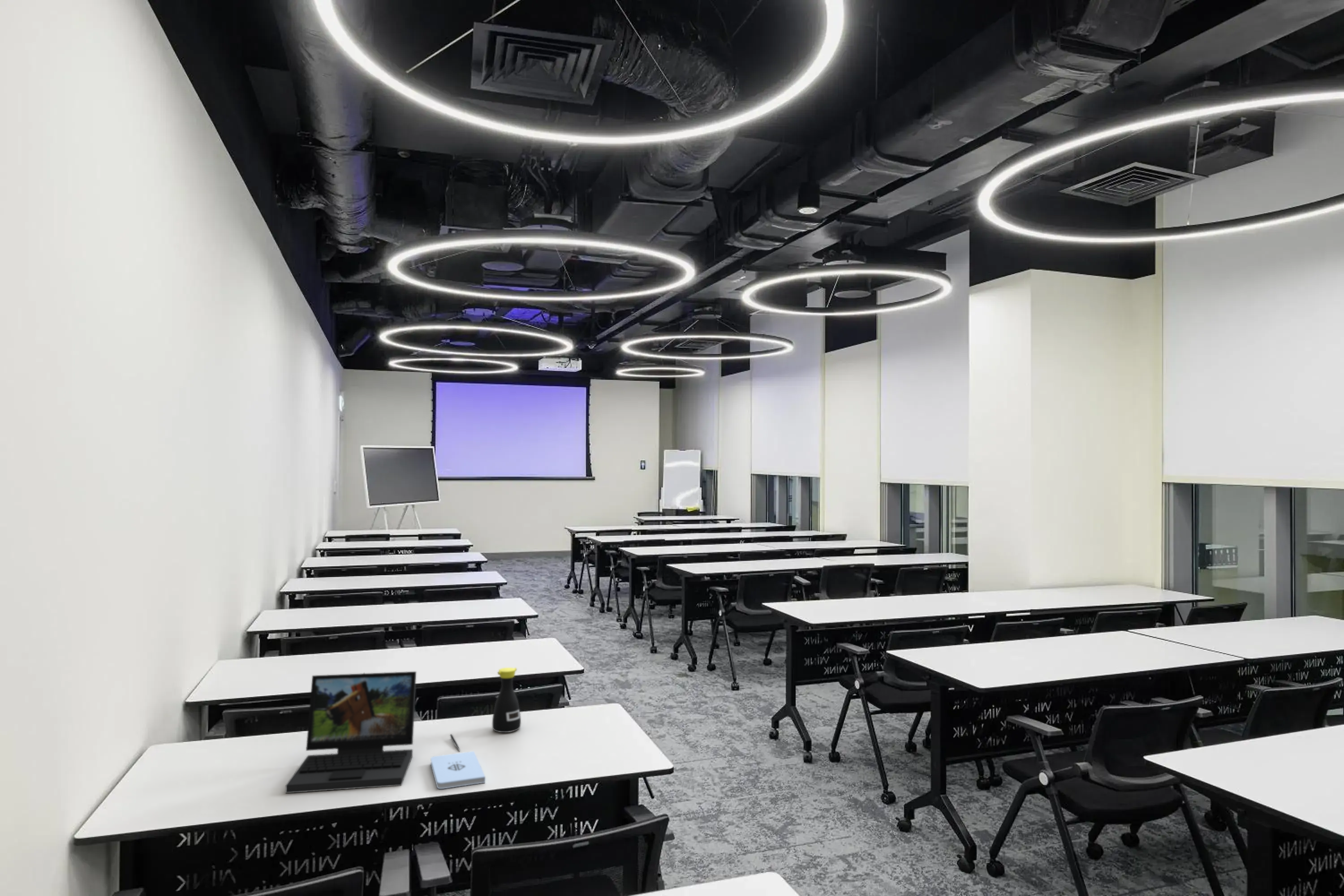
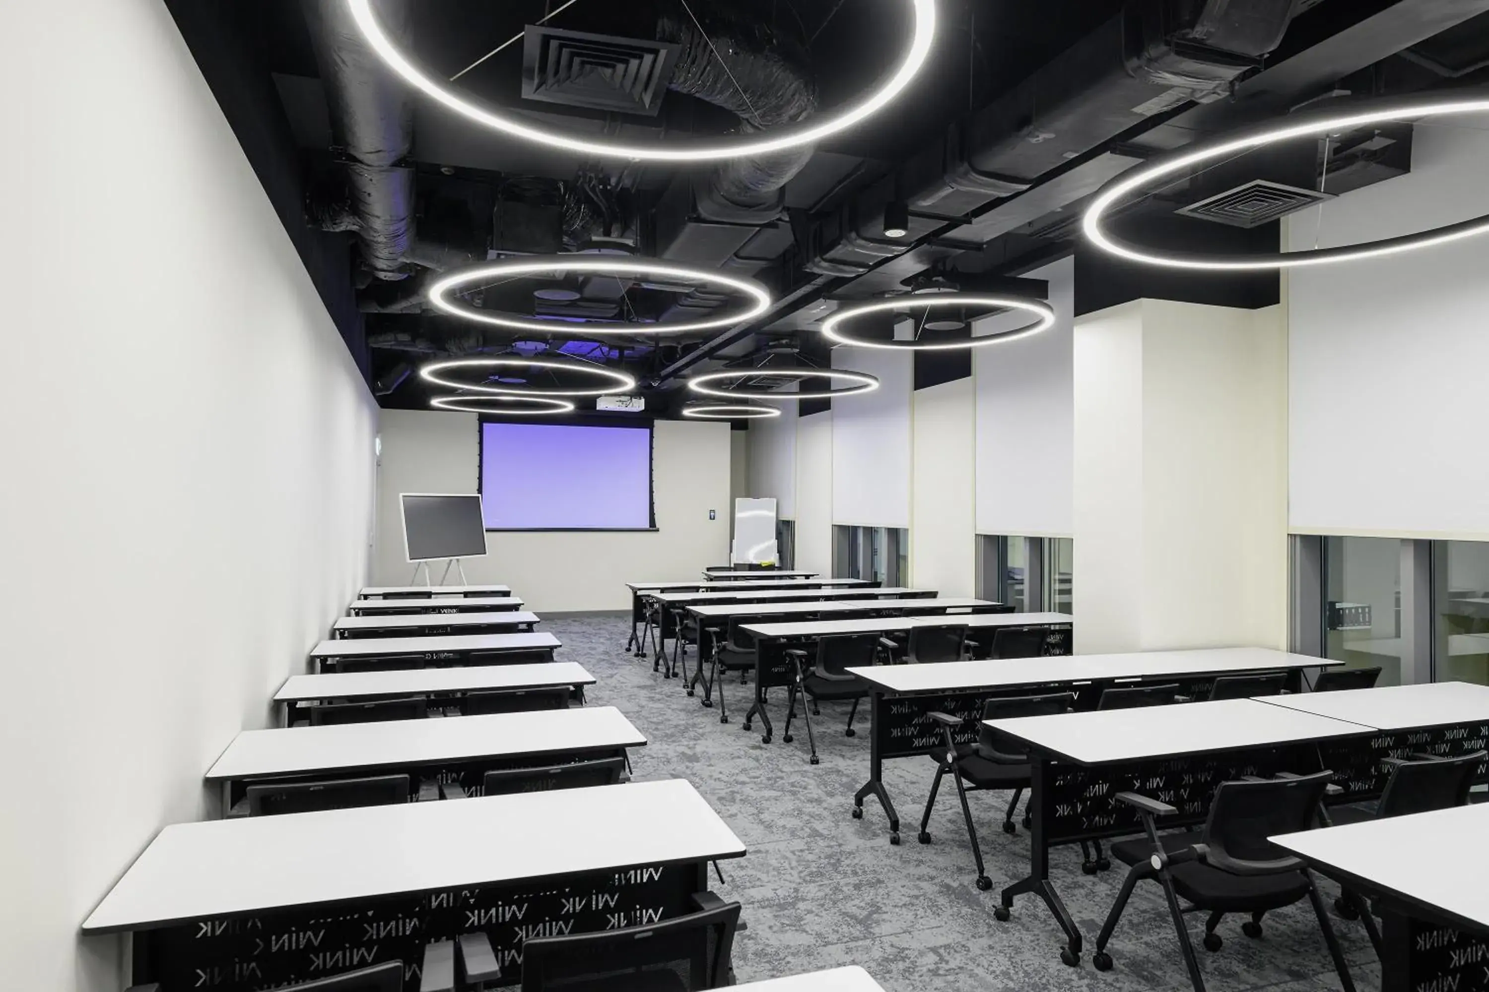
- notepad [430,751,486,789]
- laptop [285,671,417,794]
- bottle [492,667,521,733]
- pen [449,733,461,752]
